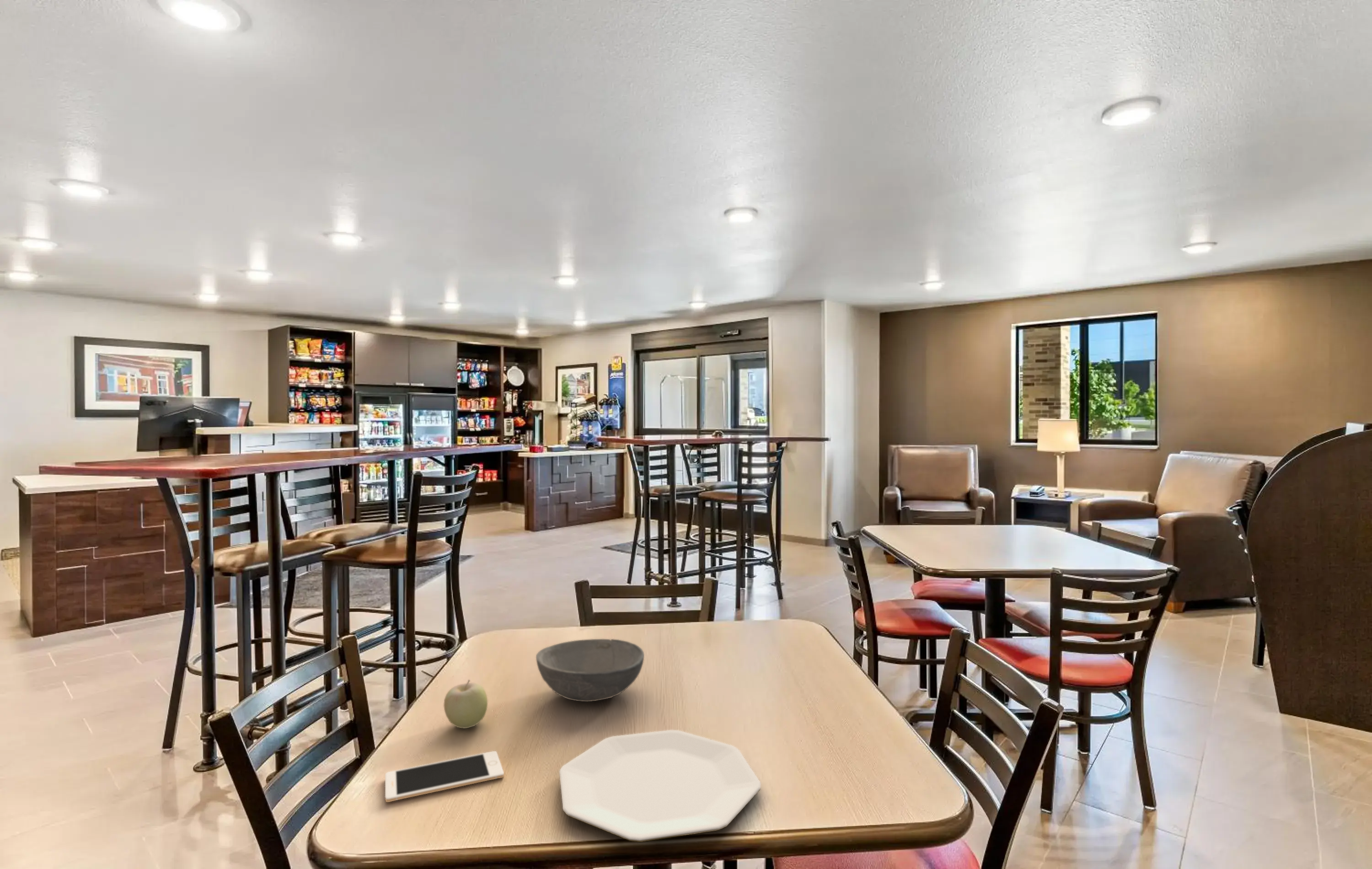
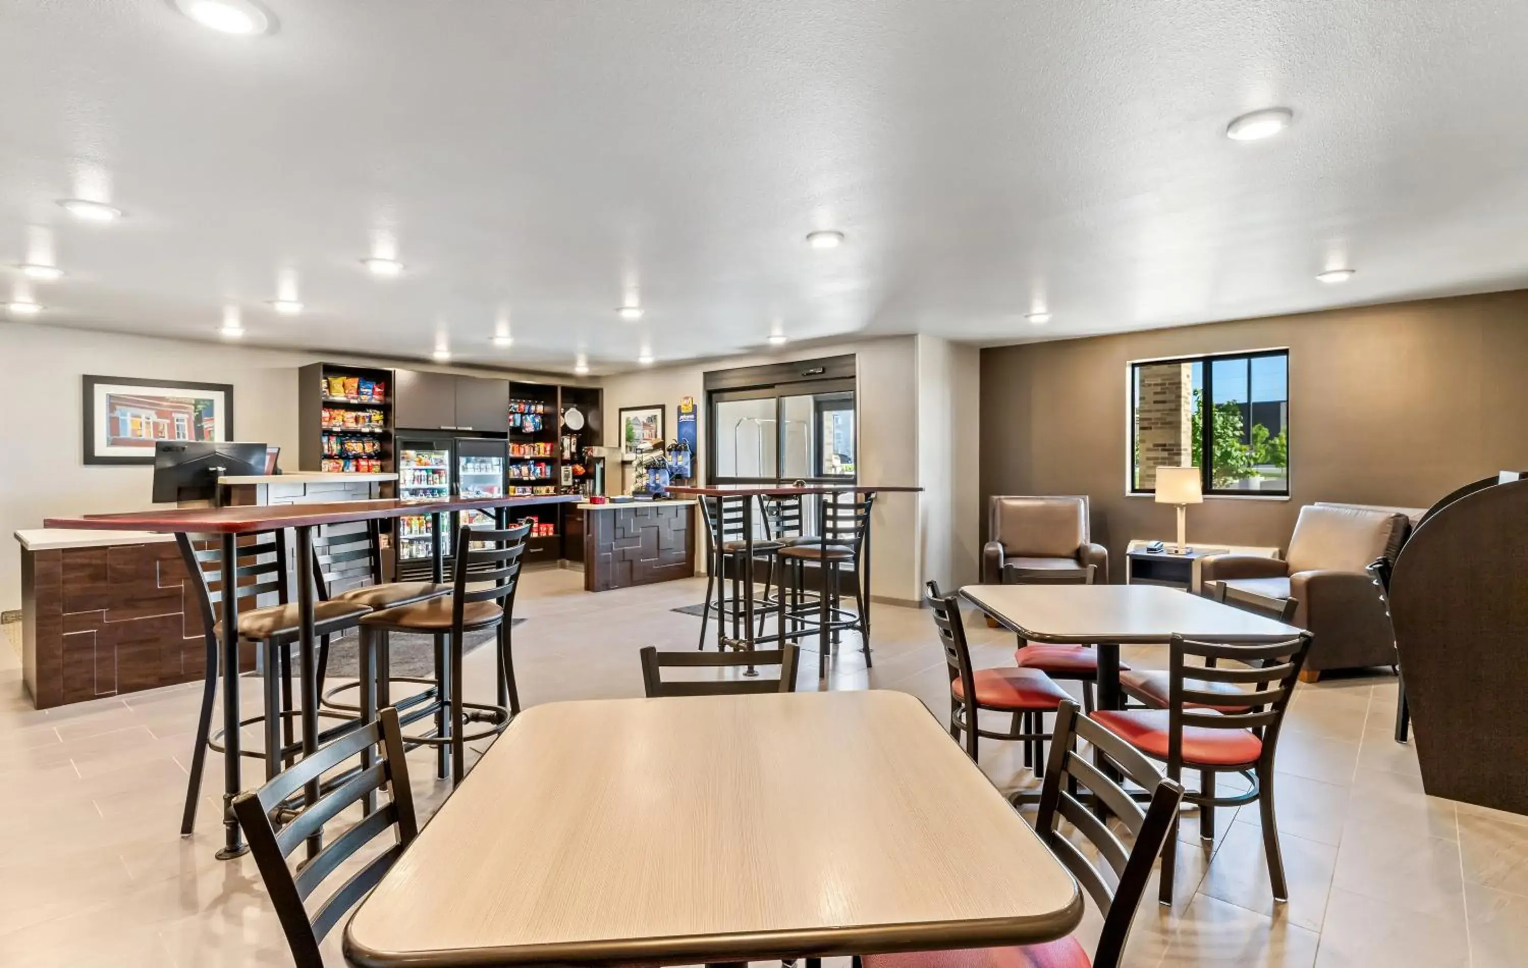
- bowl [536,638,645,702]
- fruit [443,679,488,729]
- cell phone [385,751,504,803]
- plate [559,730,761,842]
